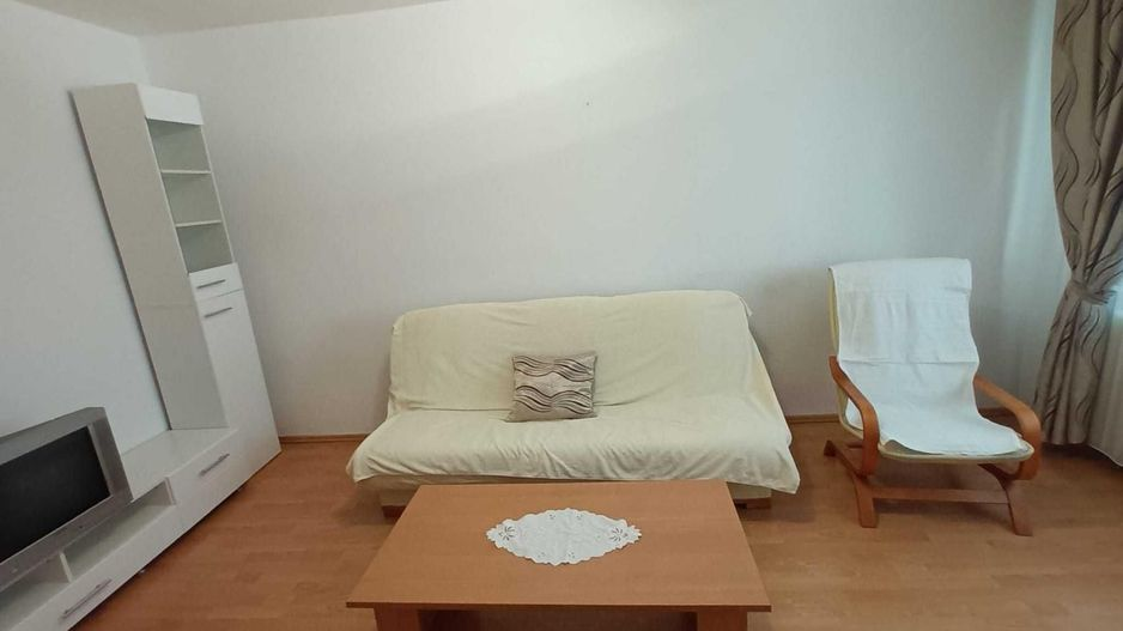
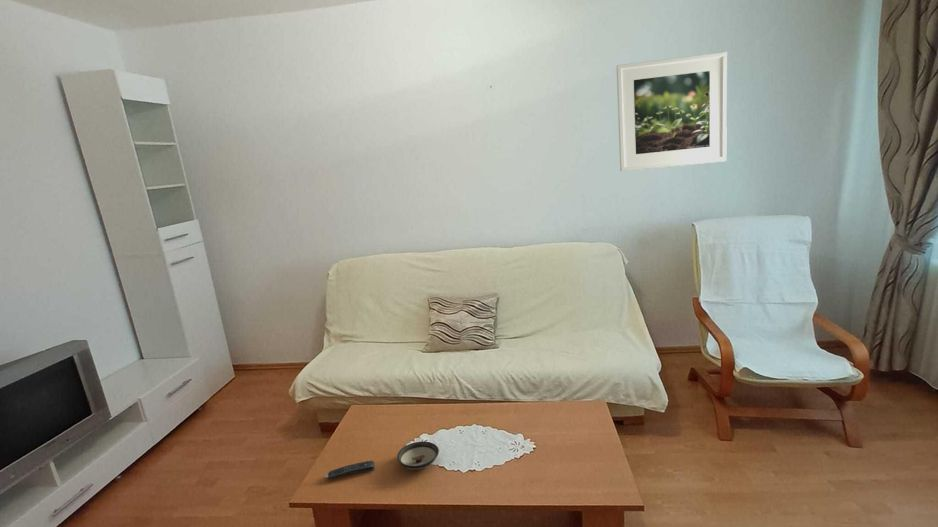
+ remote control [325,460,375,480]
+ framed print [615,51,728,172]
+ saucer [396,441,440,470]
